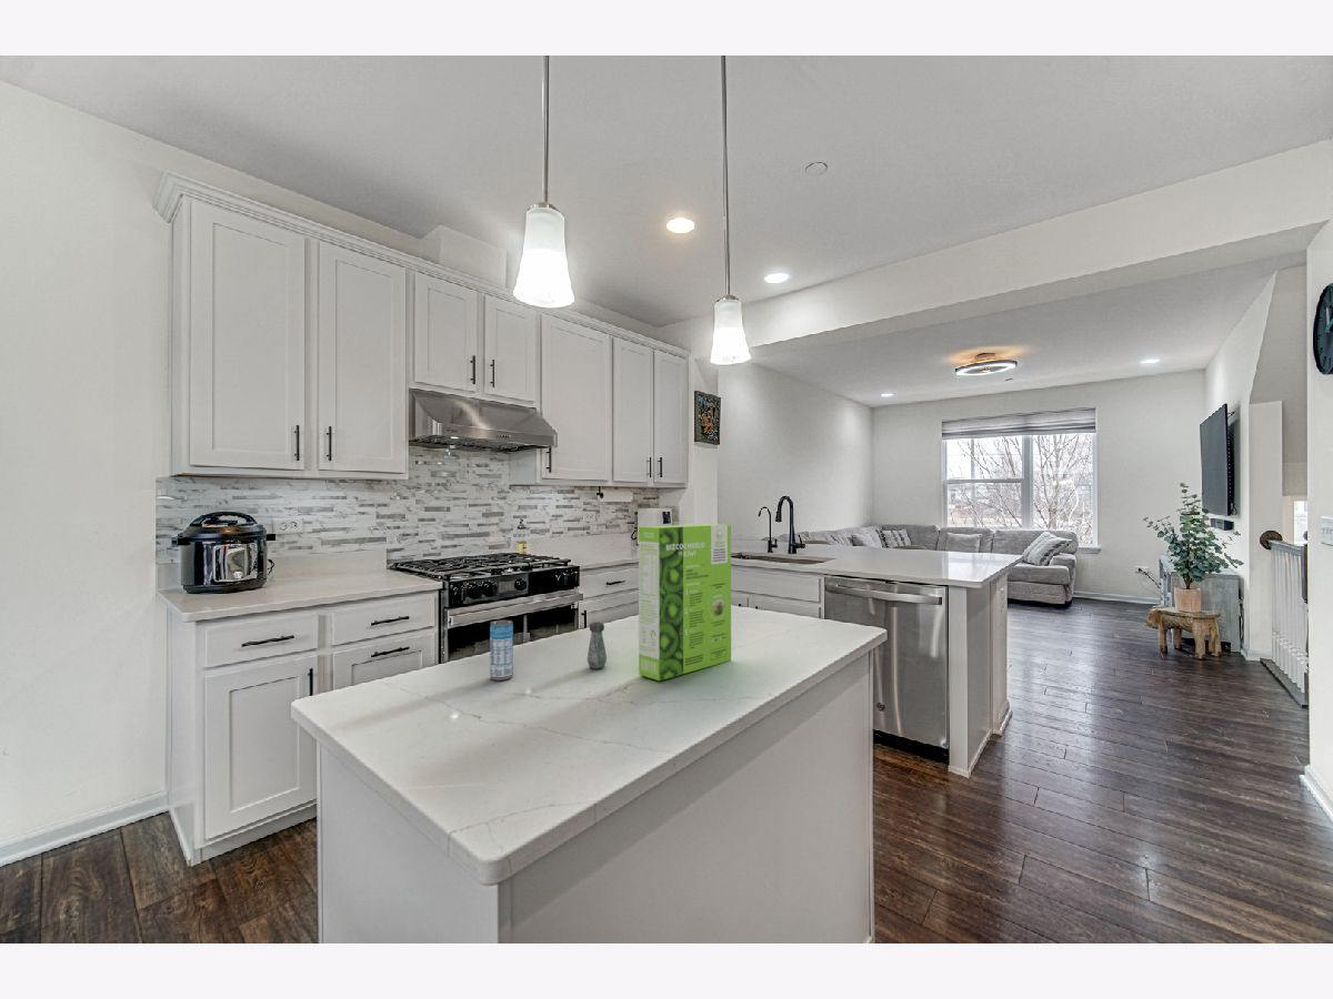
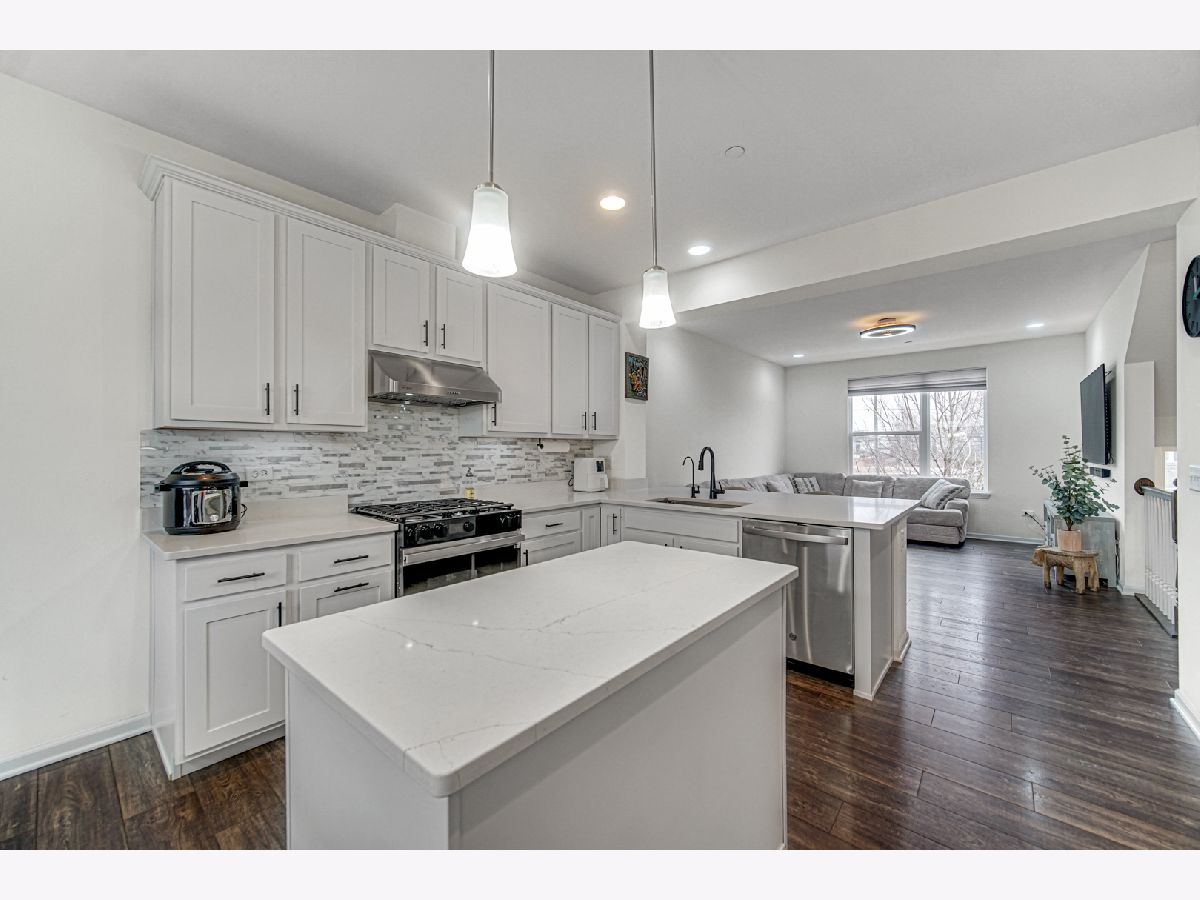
- salt shaker [587,620,608,669]
- beverage can [489,619,514,682]
- cake mix box [638,523,732,682]
